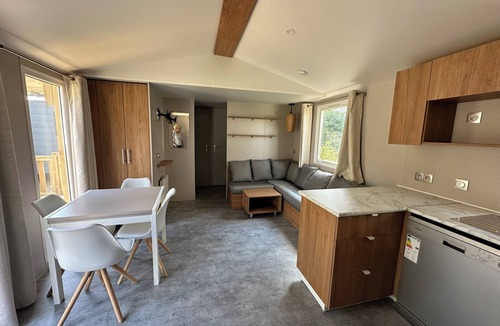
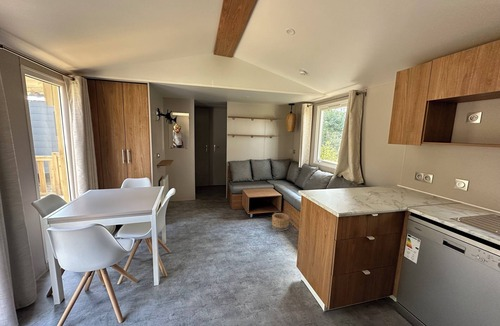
+ basket [271,212,290,232]
